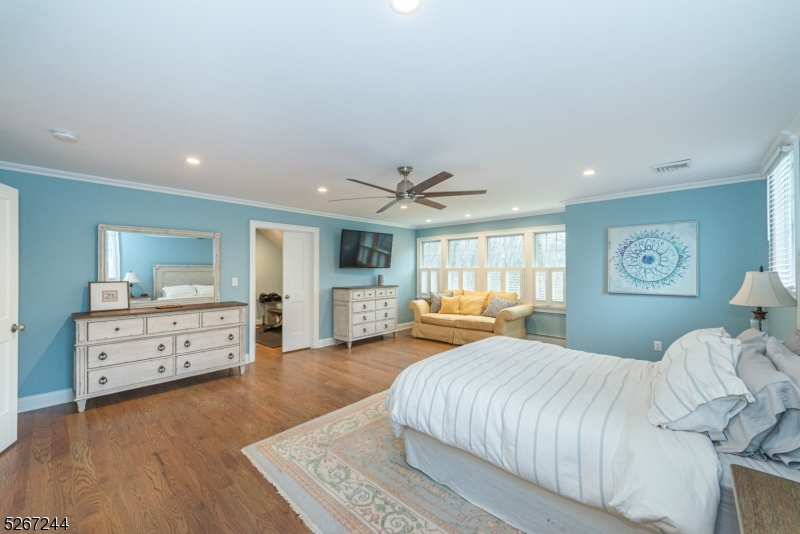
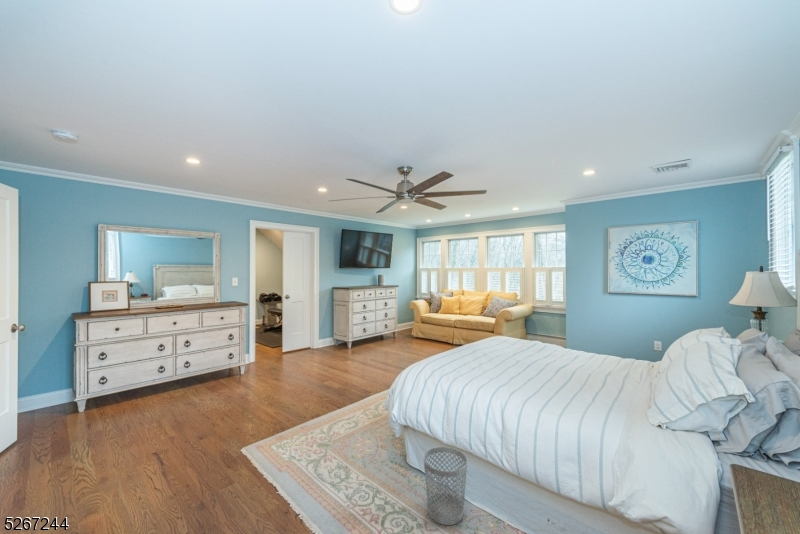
+ wastebasket [423,446,468,526]
